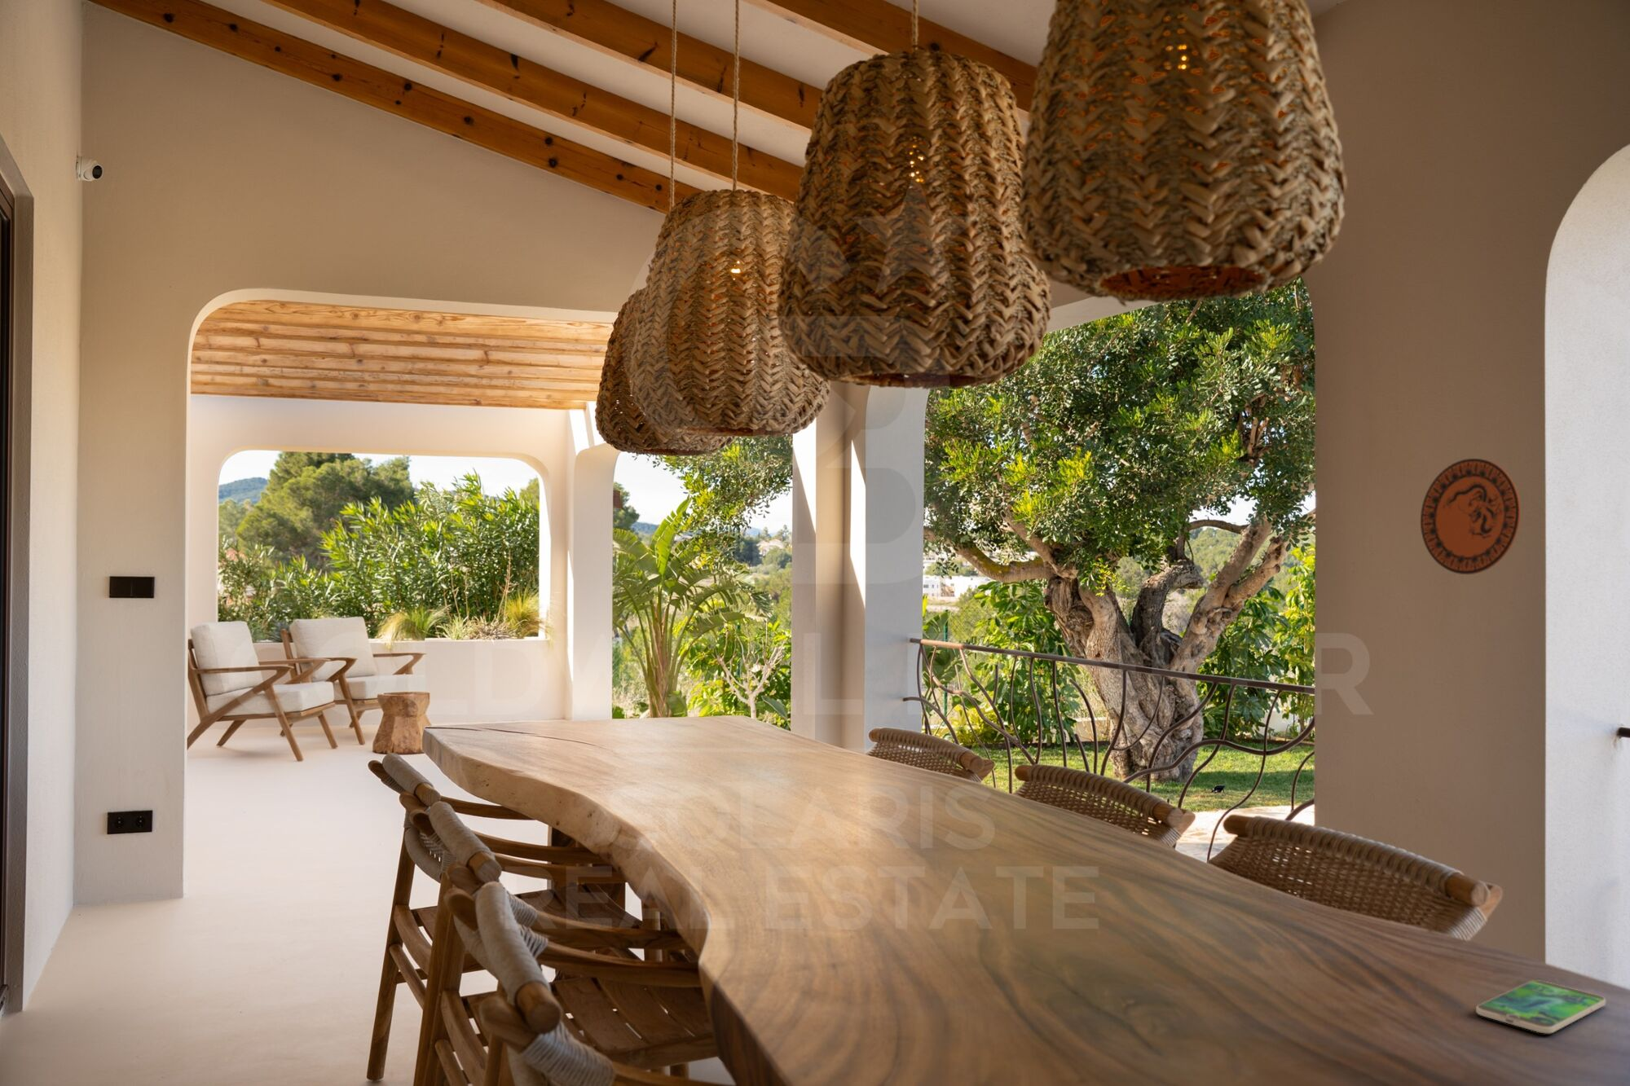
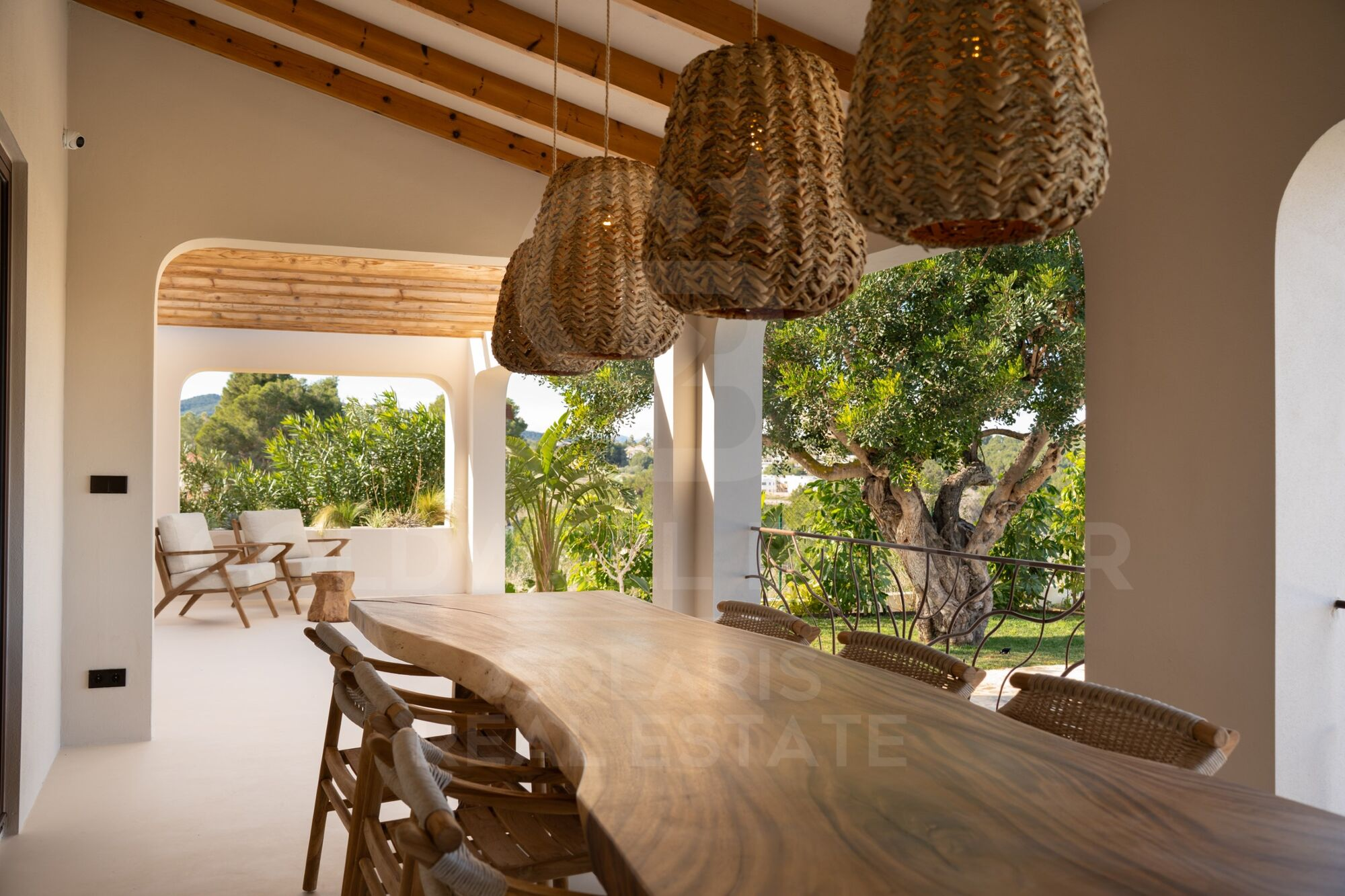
- smartphone [1475,979,1606,1034]
- decorative plate [1419,458,1522,576]
